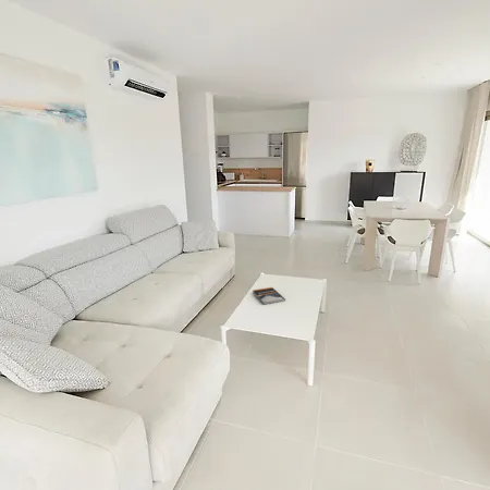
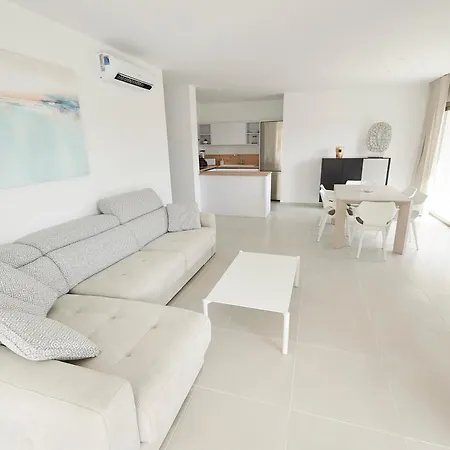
- book [252,286,286,306]
